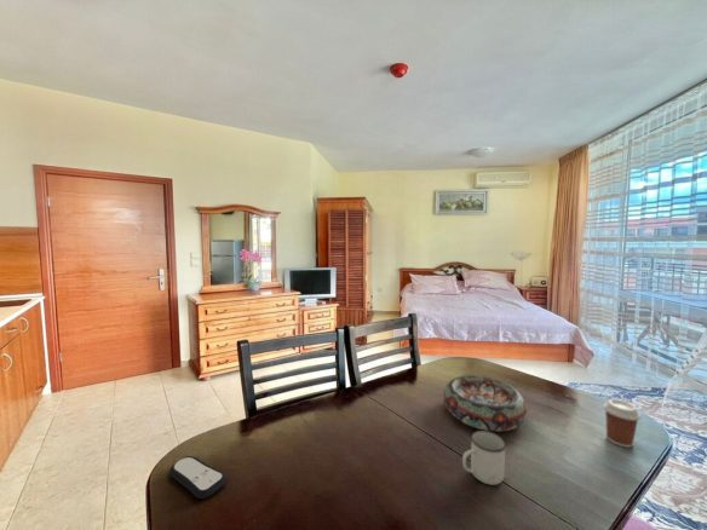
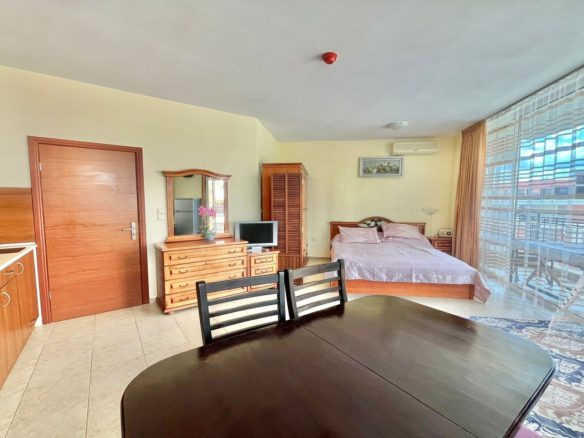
- remote control [168,455,228,500]
- decorative bowl [442,374,528,432]
- mug [461,430,507,486]
- coffee cup [602,398,643,449]
